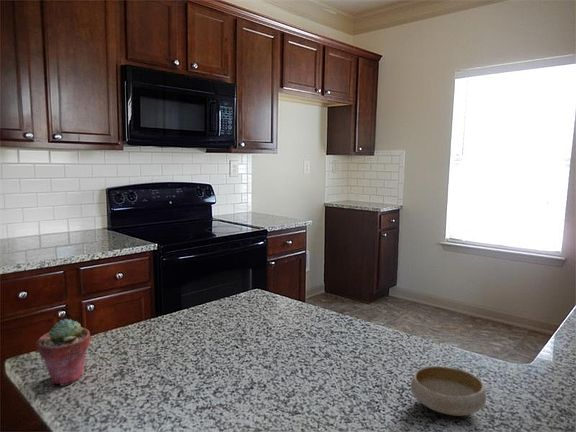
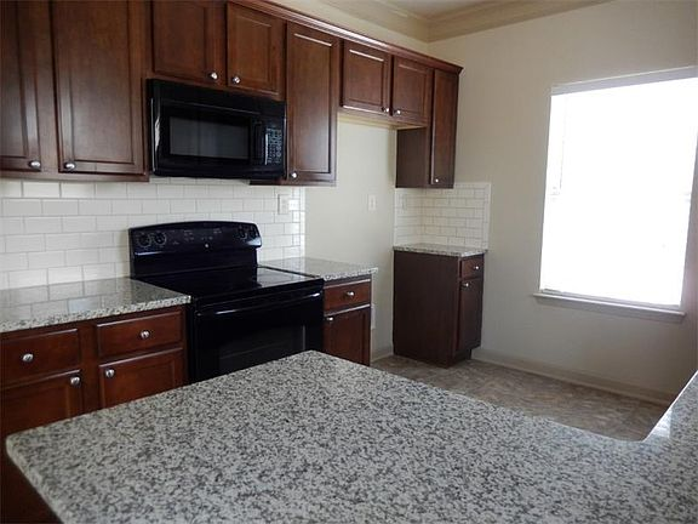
- potted succulent [35,318,91,387]
- bowl [410,365,487,417]
